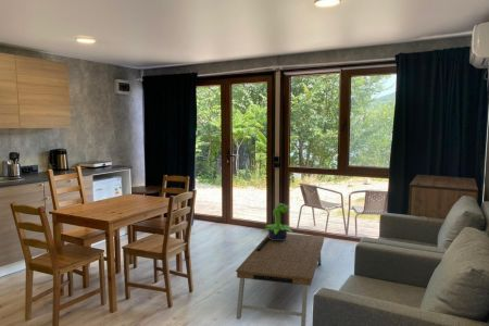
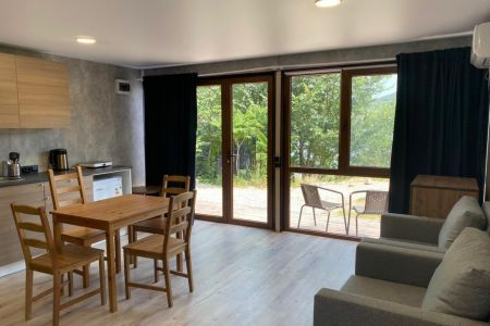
- coffee table [235,233,326,326]
- potted plant [261,202,294,240]
